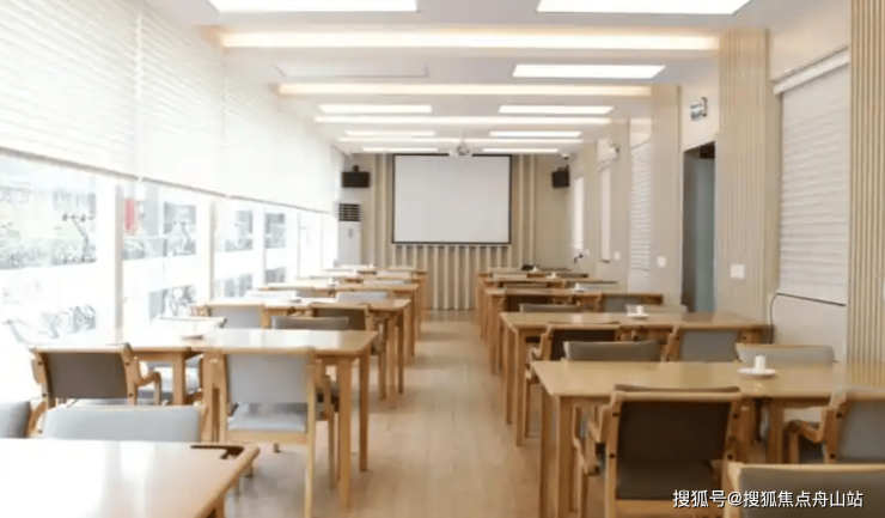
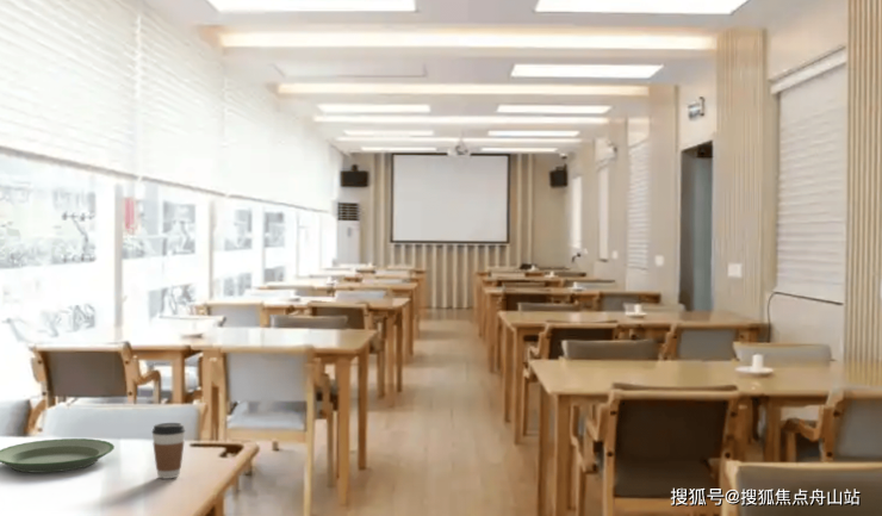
+ plate [0,437,116,474]
+ coffee cup [150,422,187,480]
